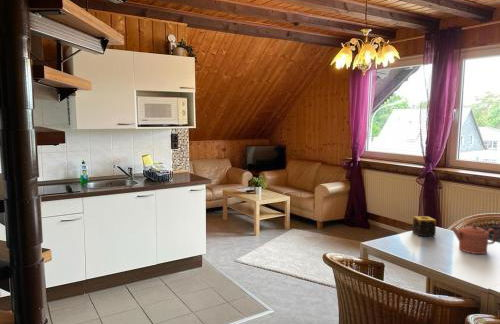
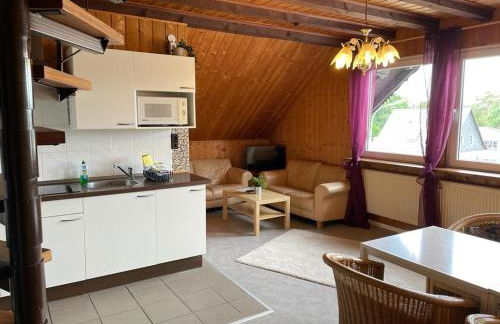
- candle [411,215,437,237]
- teapot [451,222,497,255]
